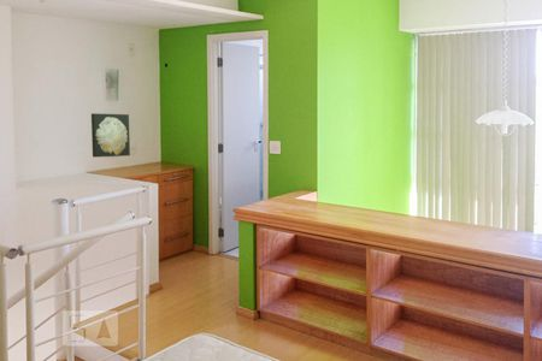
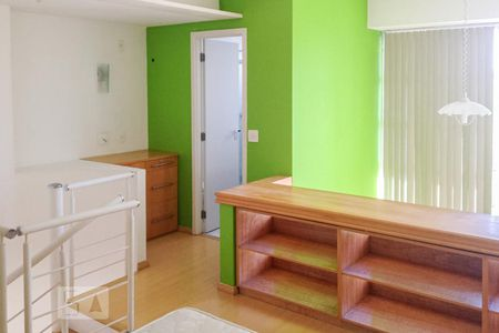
- wall art [90,112,131,159]
